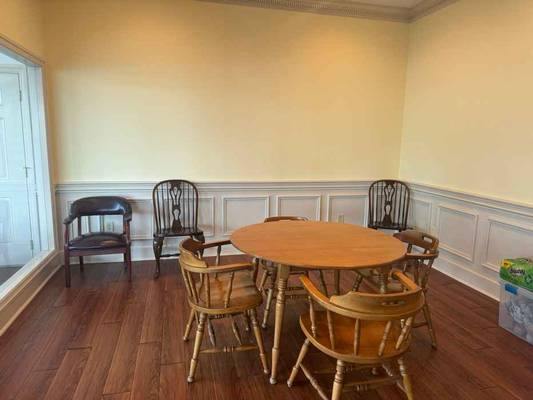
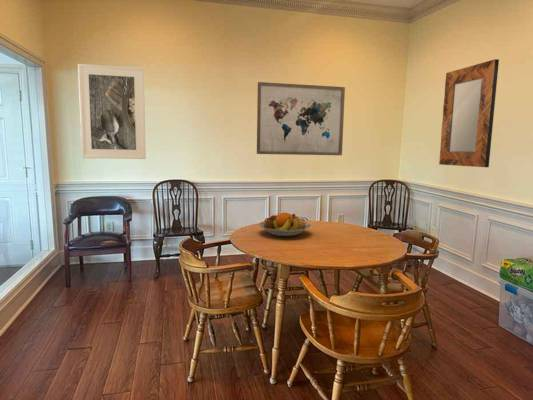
+ wall art [256,81,346,156]
+ fruit bowl [258,212,312,237]
+ home mirror [438,58,500,168]
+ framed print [77,63,147,160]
